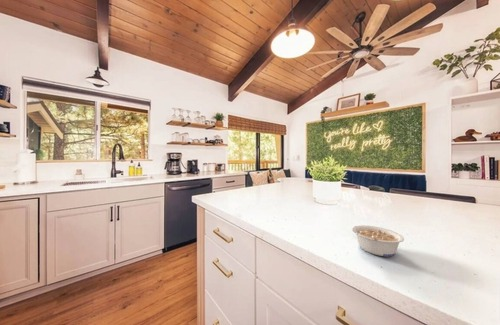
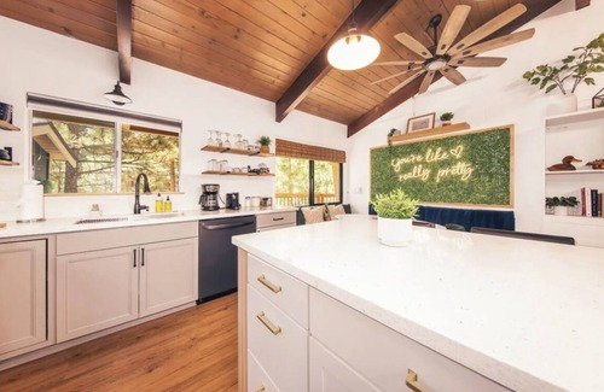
- legume [351,224,405,257]
